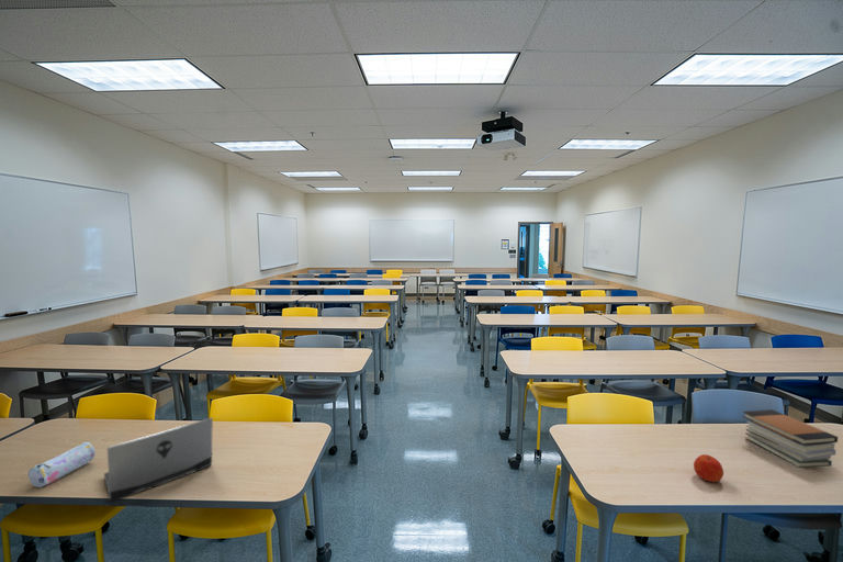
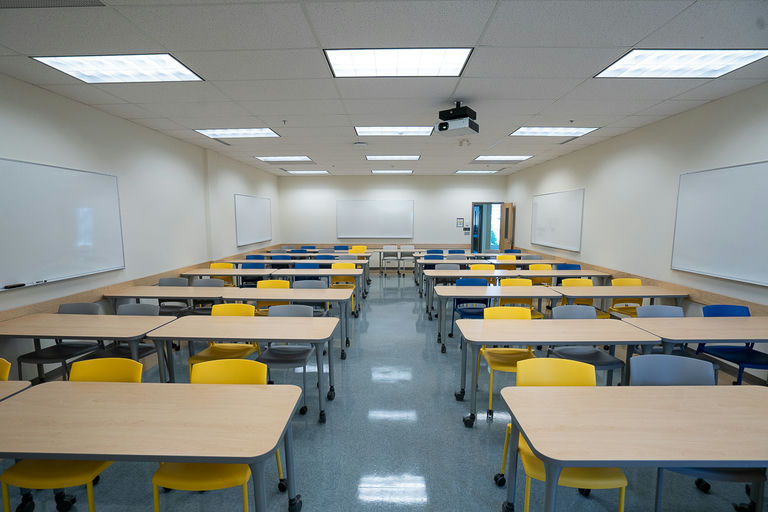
- laptop computer [103,417,214,503]
- book stack [742,408,839,469]
- apple [693,453,724,483]
- pencil case [27,441,97,488]
